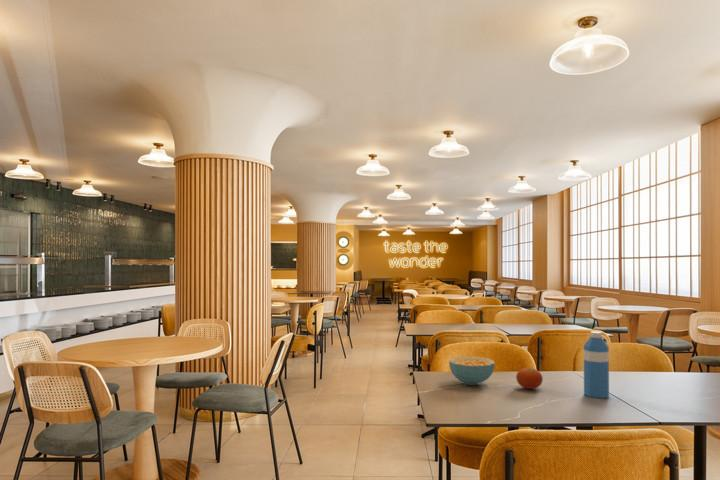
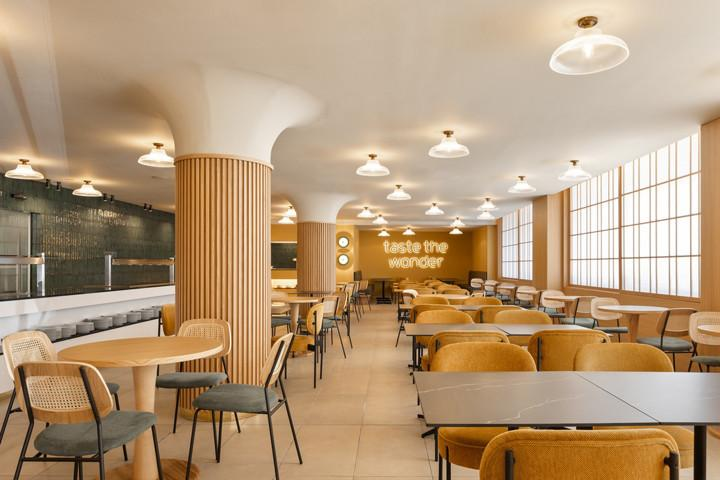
- fruit [515,367,544,390]
- cereal bowl [448,355,496,386]
- water bottle [583,330,610,399]
